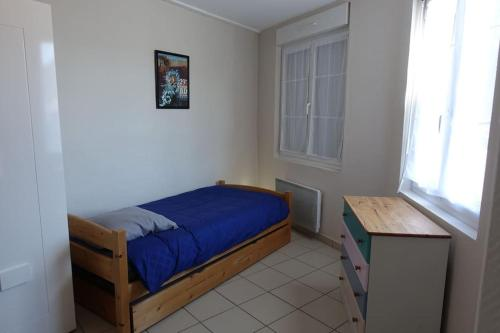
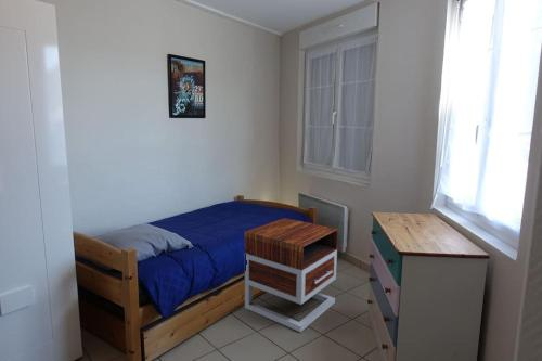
+ nightstand [244,217,339,333]
